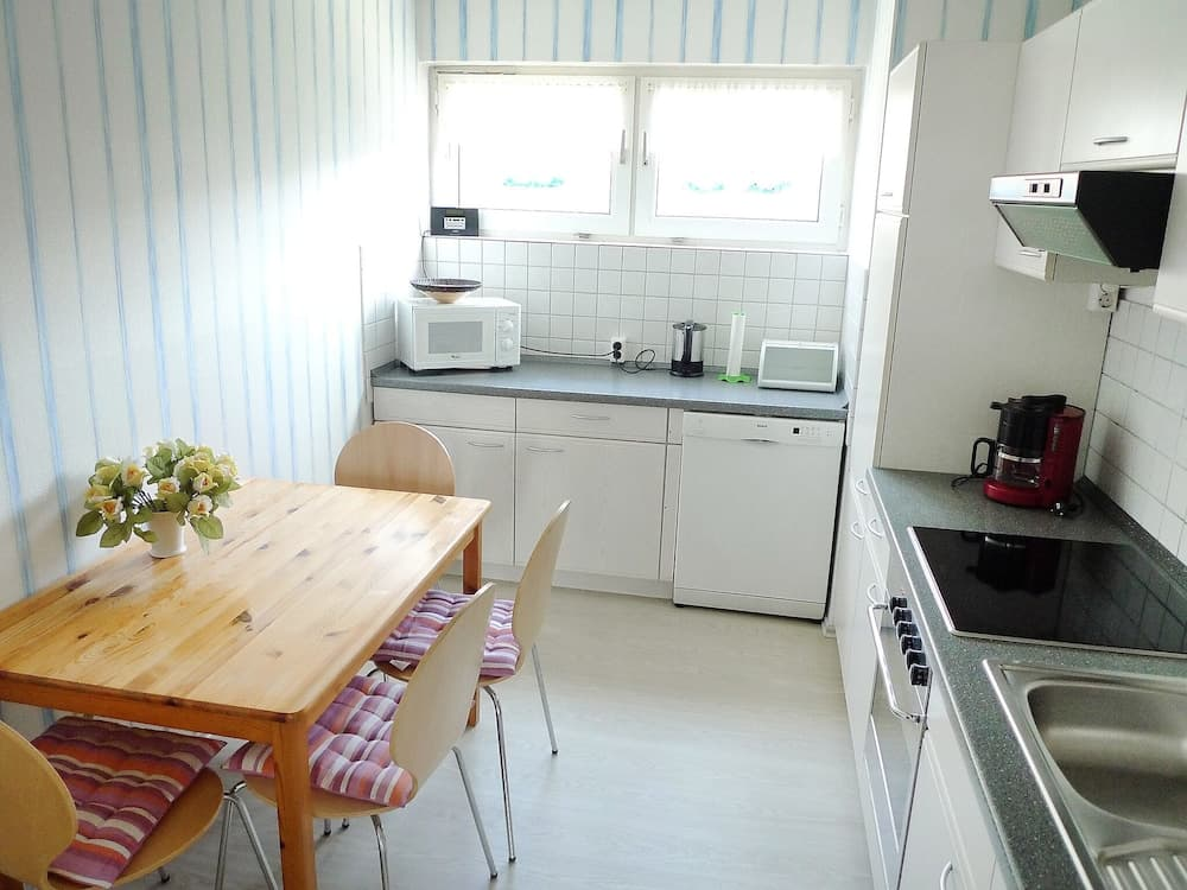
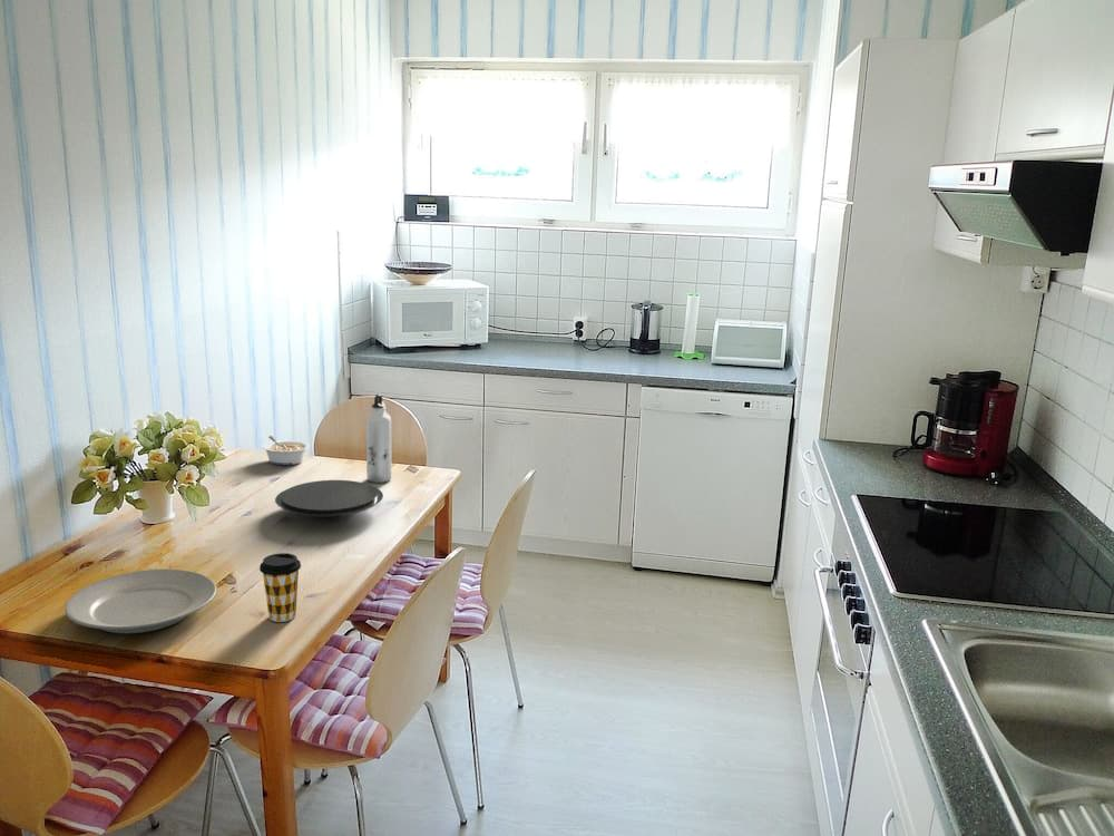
+ water bottle [365,393,392,484]
+ legume [261,435,310,466]
+ plate [274,479,384,518]
+ plate [63,568,217,634]
+ coffee cup [258,552,302,623]
